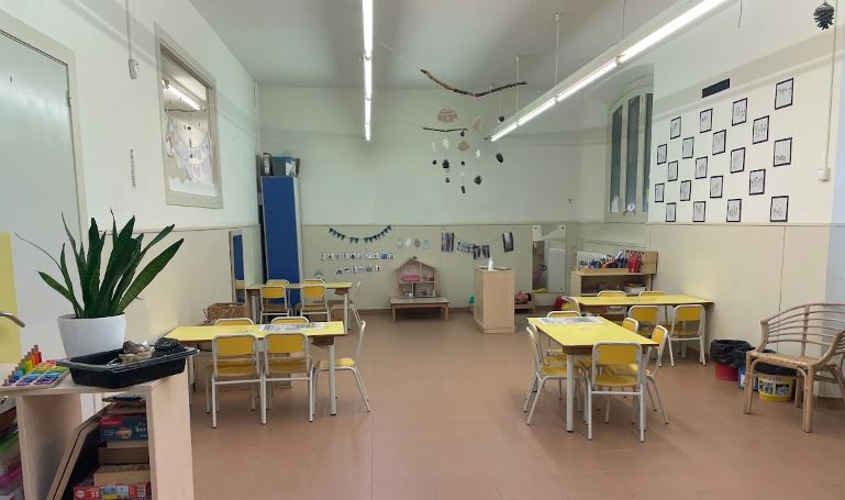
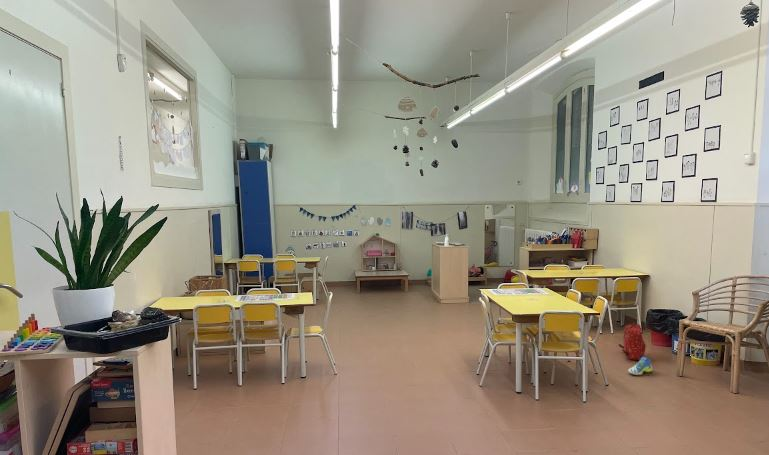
+ sneaker [627,356,653,376]
+ backpack [617,322,647,361]
